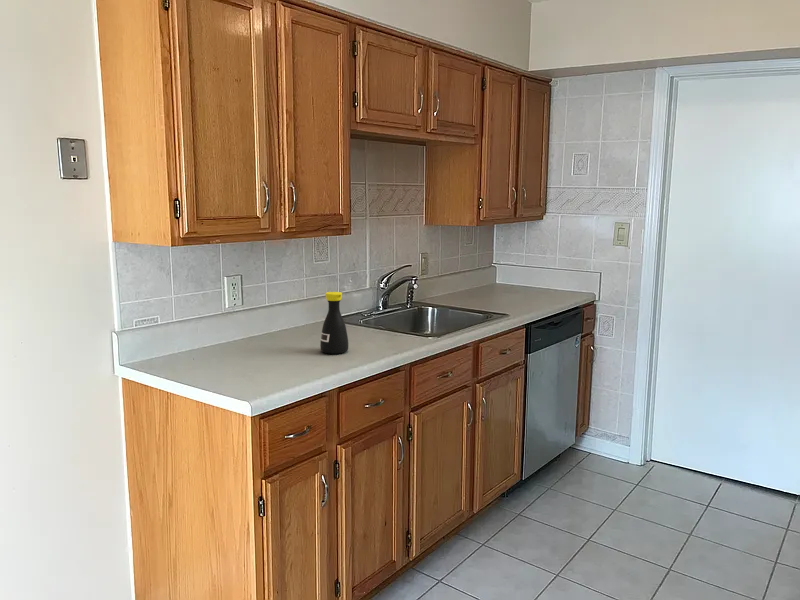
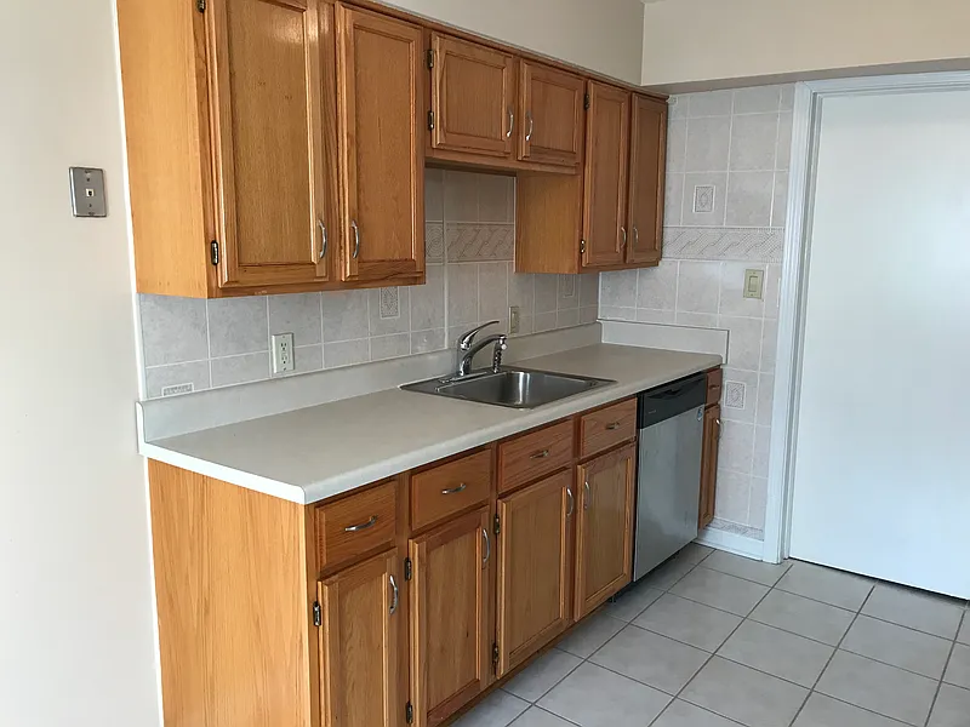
- bottle [319,291,349,355]
